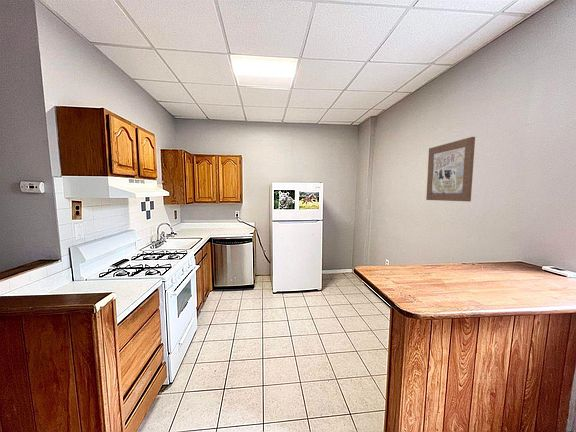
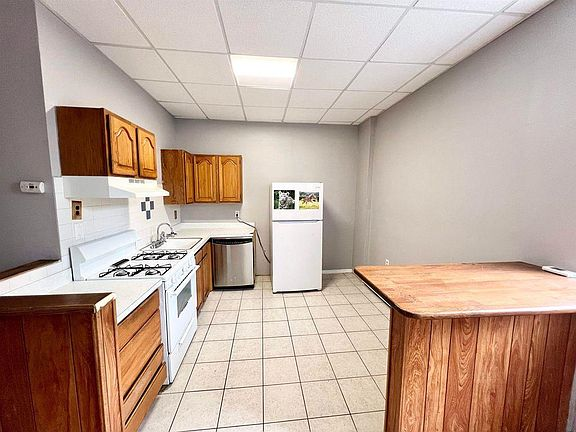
- wall art [425,136,476,202]
